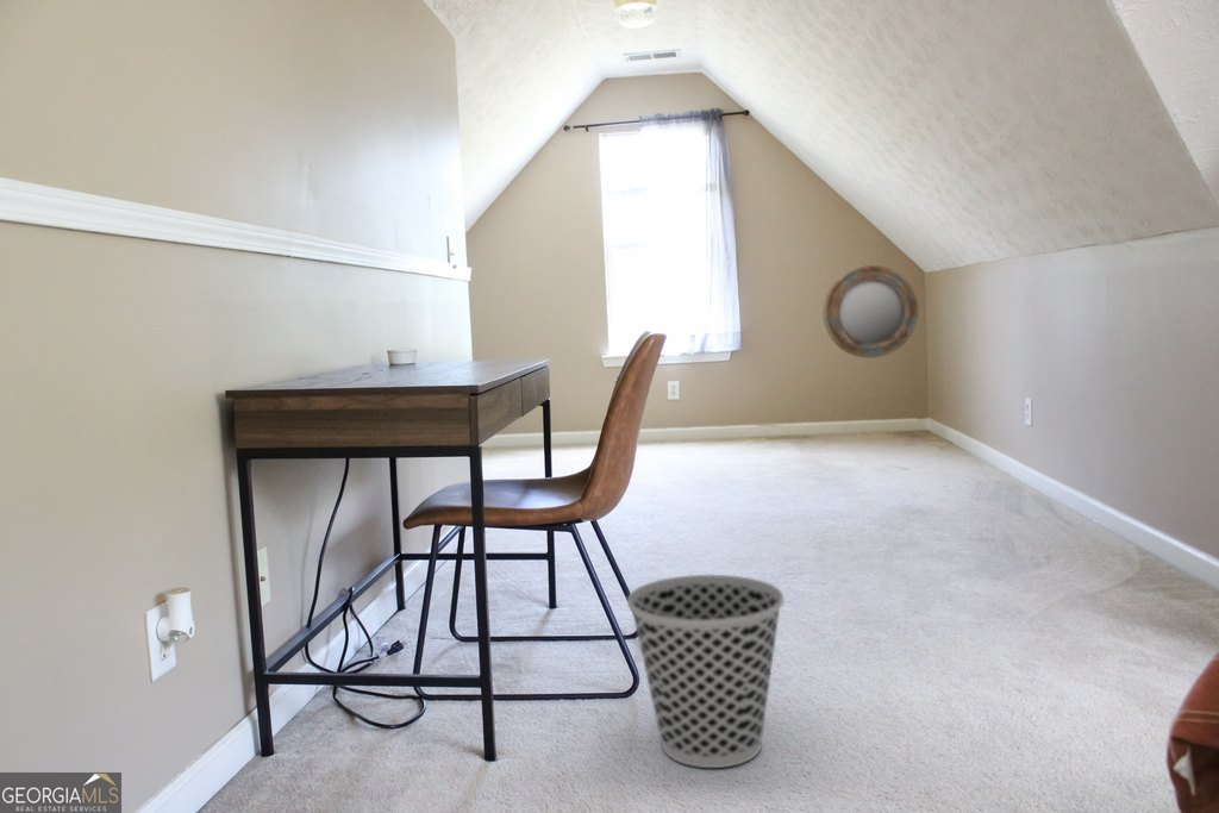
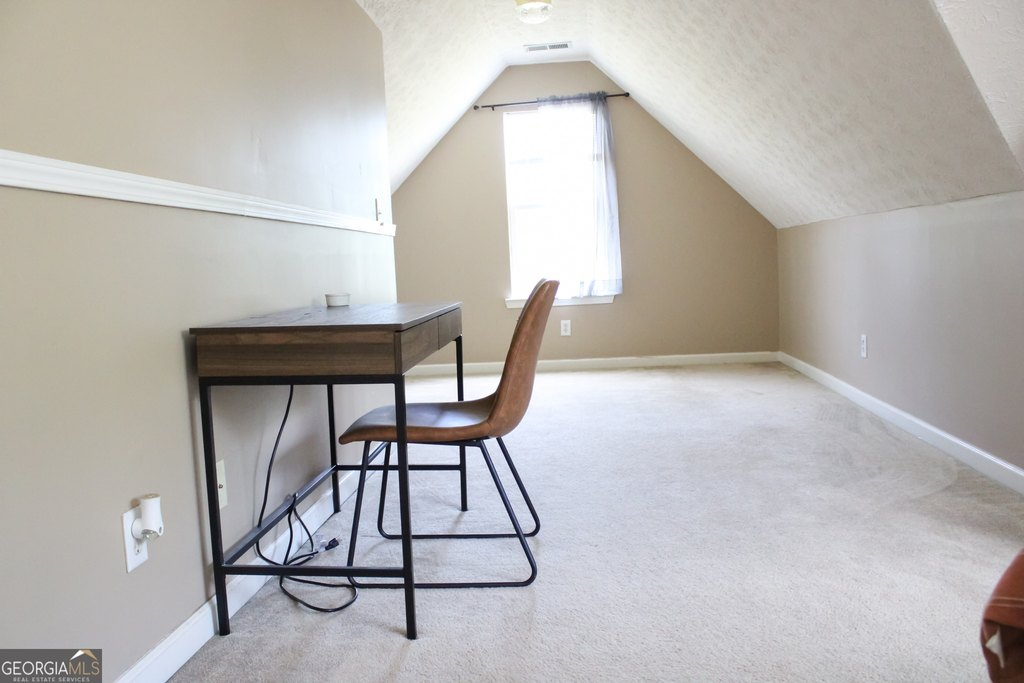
- wastebasket [626,574,784,769]
- home mirror [823,264,919,359]
